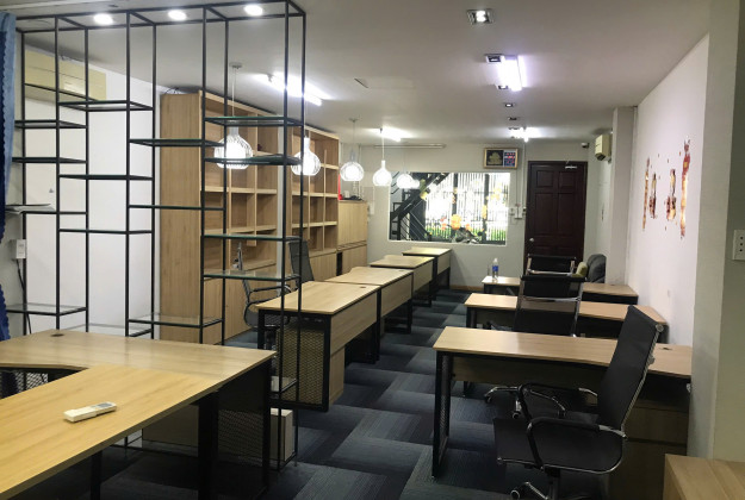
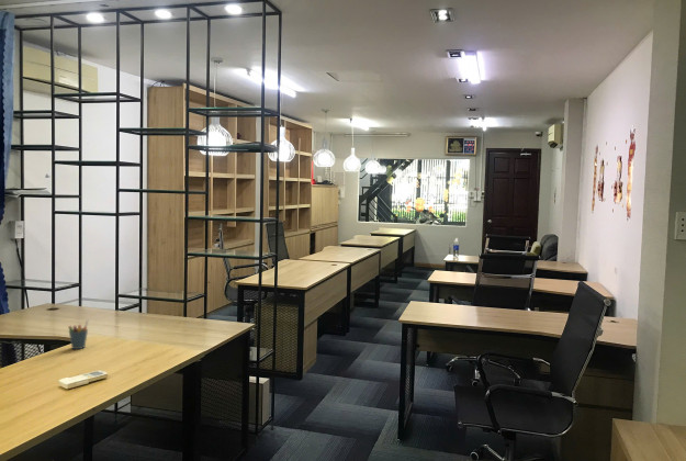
+ pen holder [67,318,89,350]
